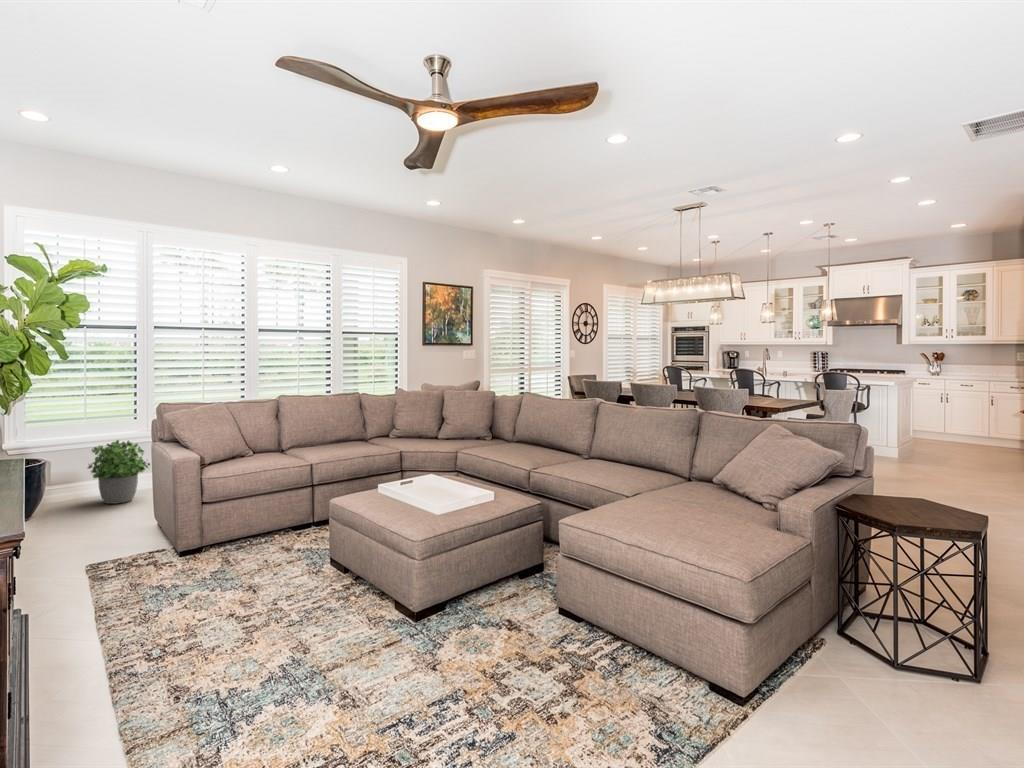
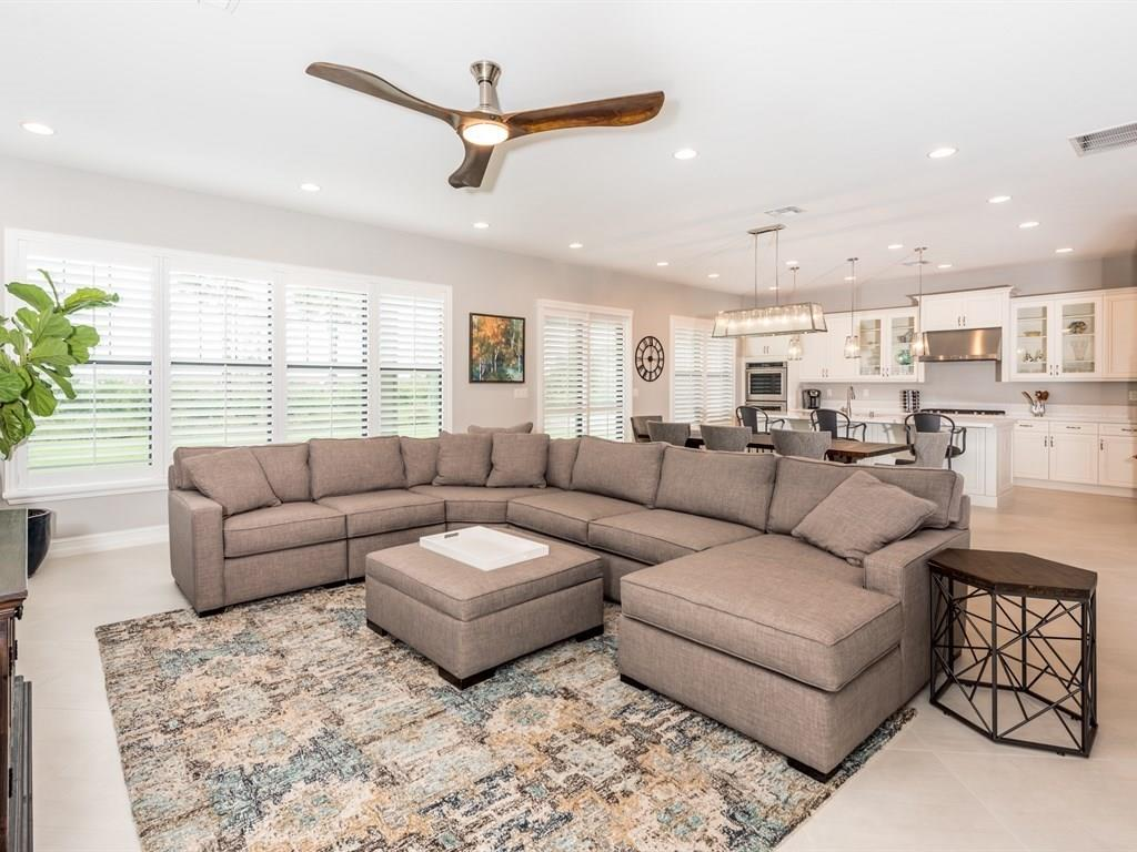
- potted plant [86,439,151,505]
